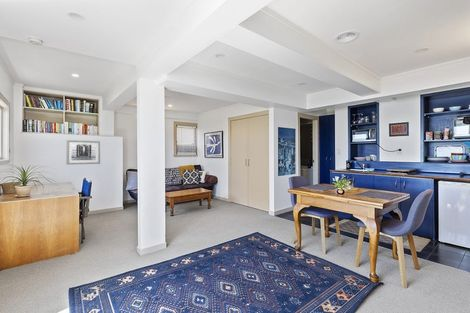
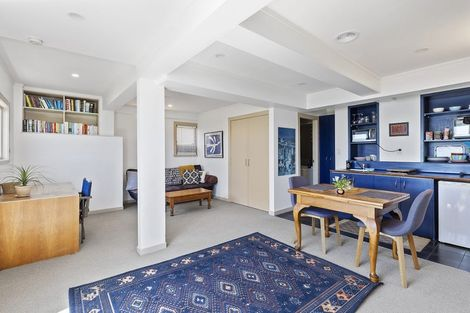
- wall art [65,139,101,165]
